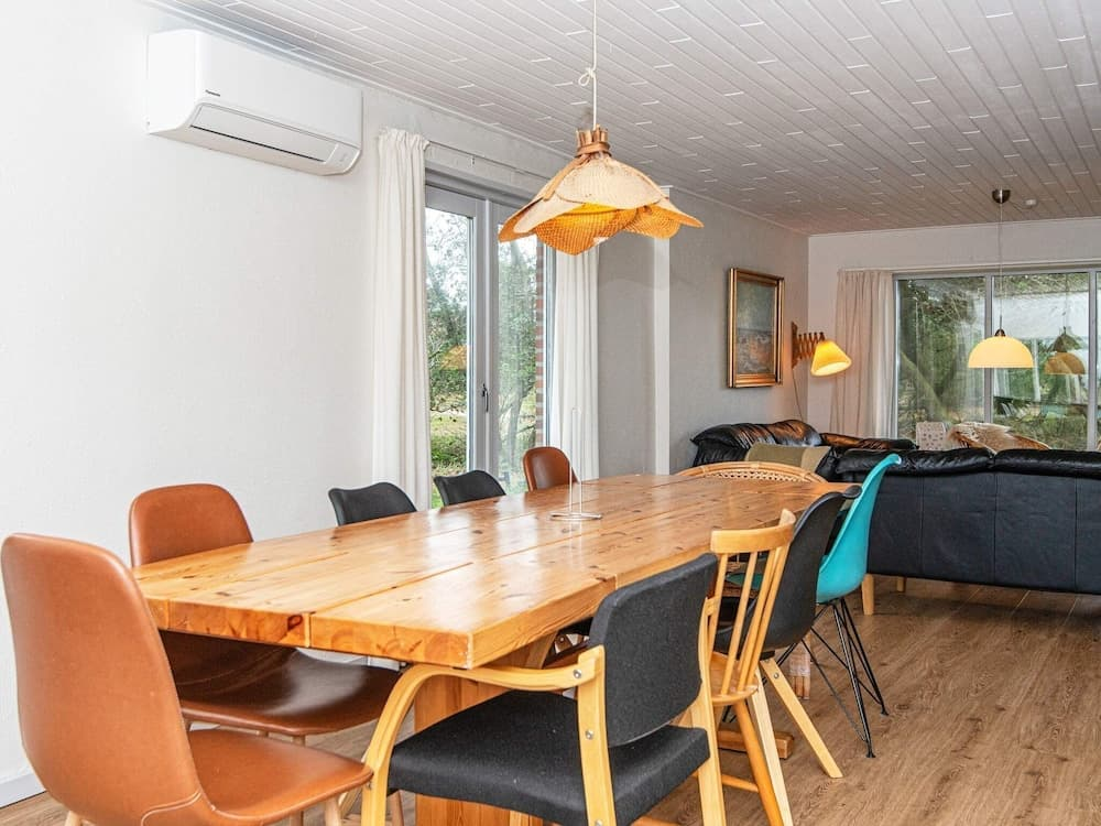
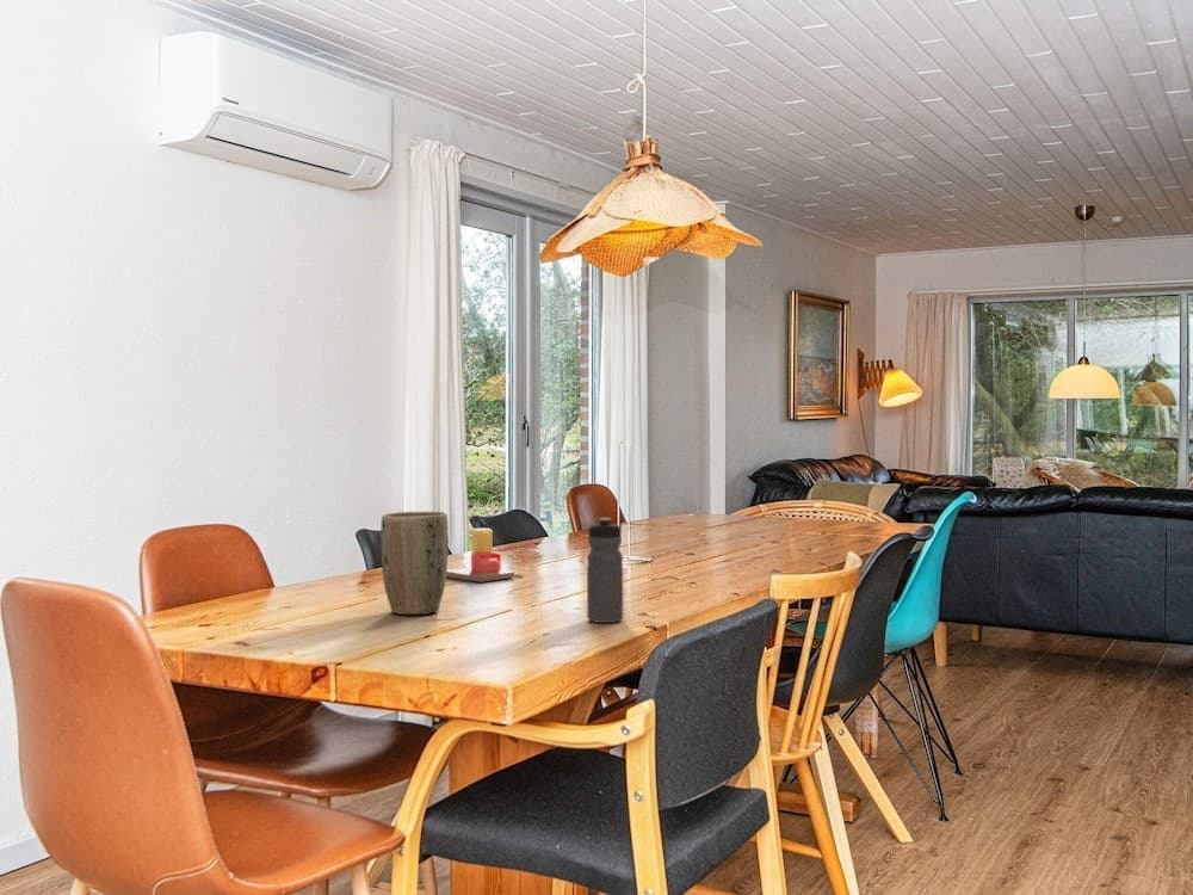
+ plant pot [379,511,450,616]
+ candle [446,527,515,584]
+ water bottle [586,517,624,624]
